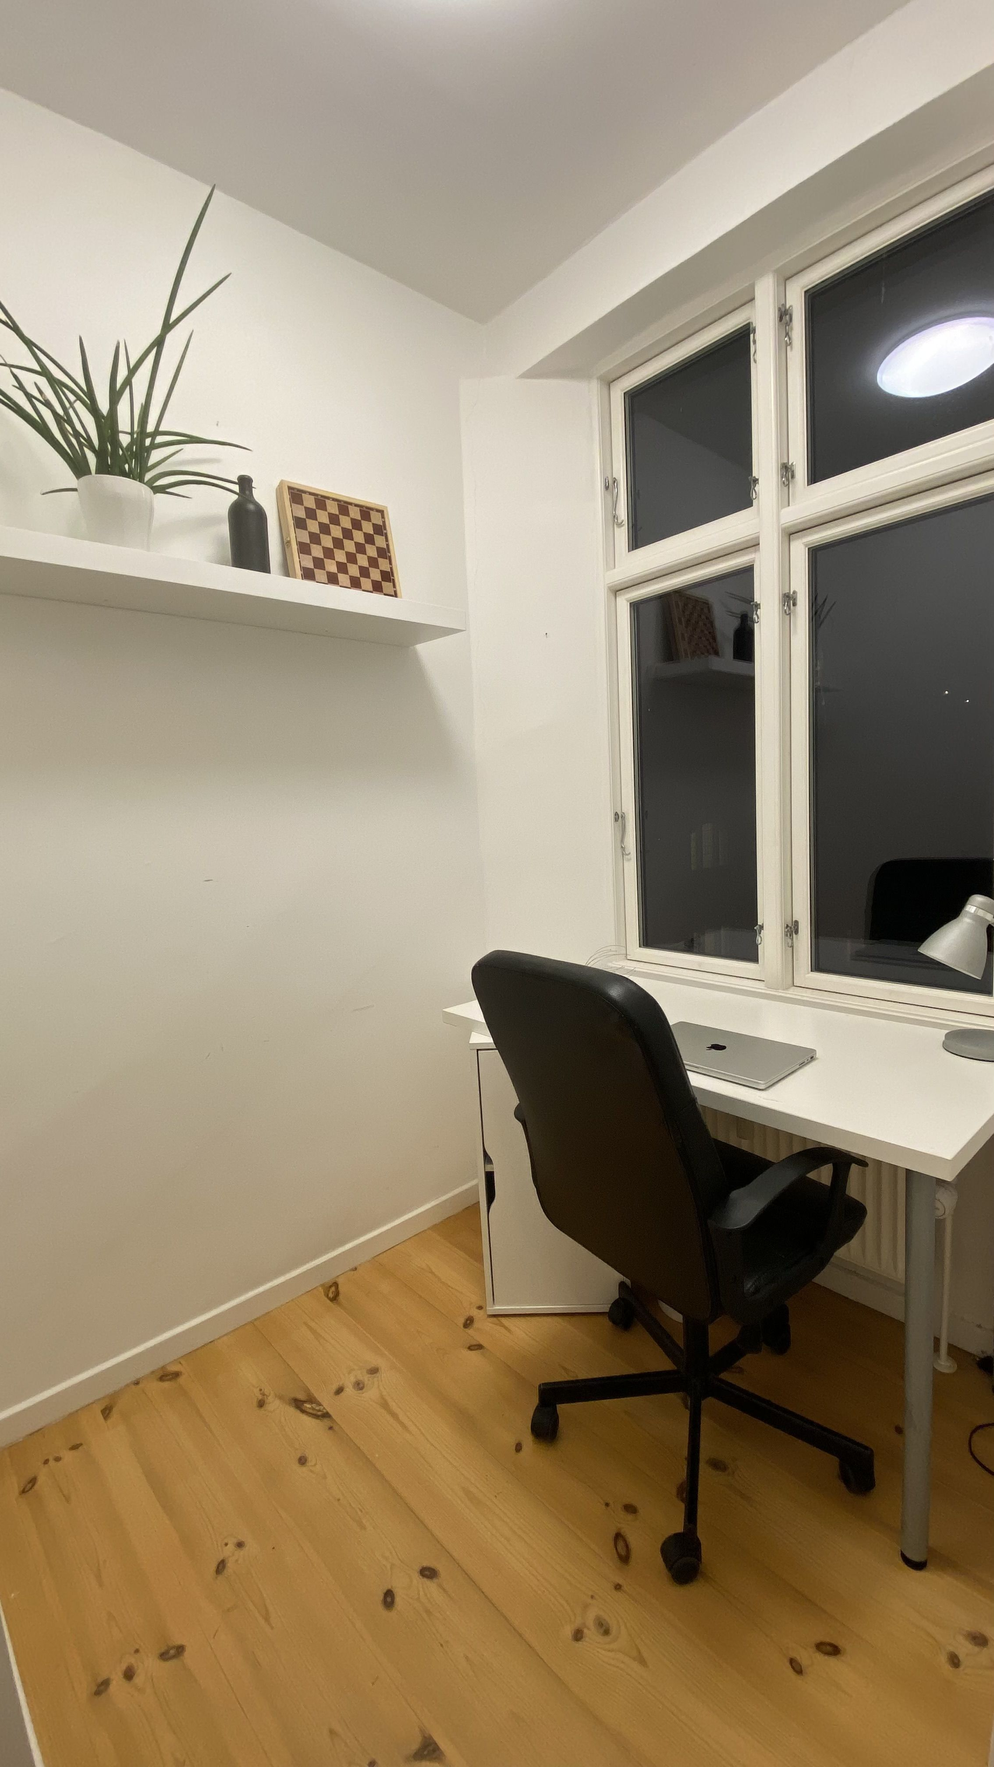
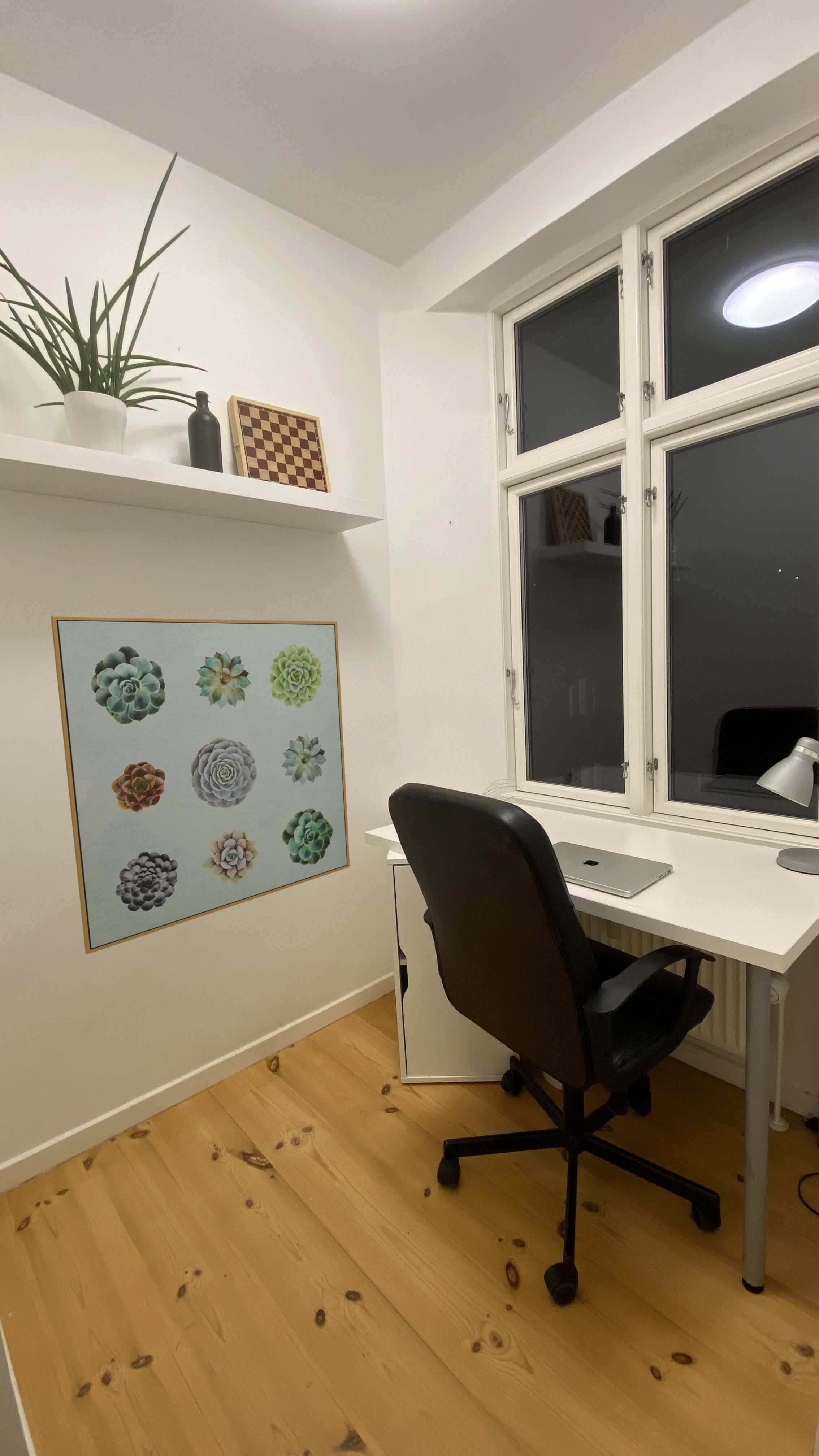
+ wall art [51,616,350,955]
